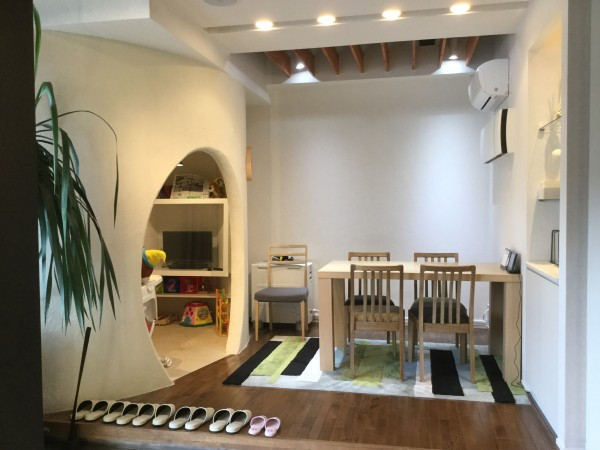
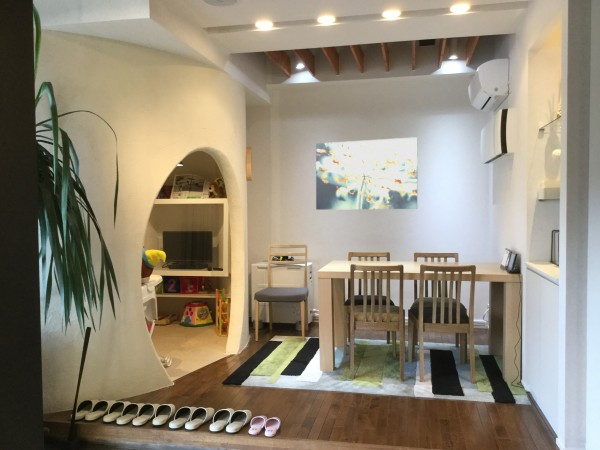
+ wall art [315,136,419,211]
